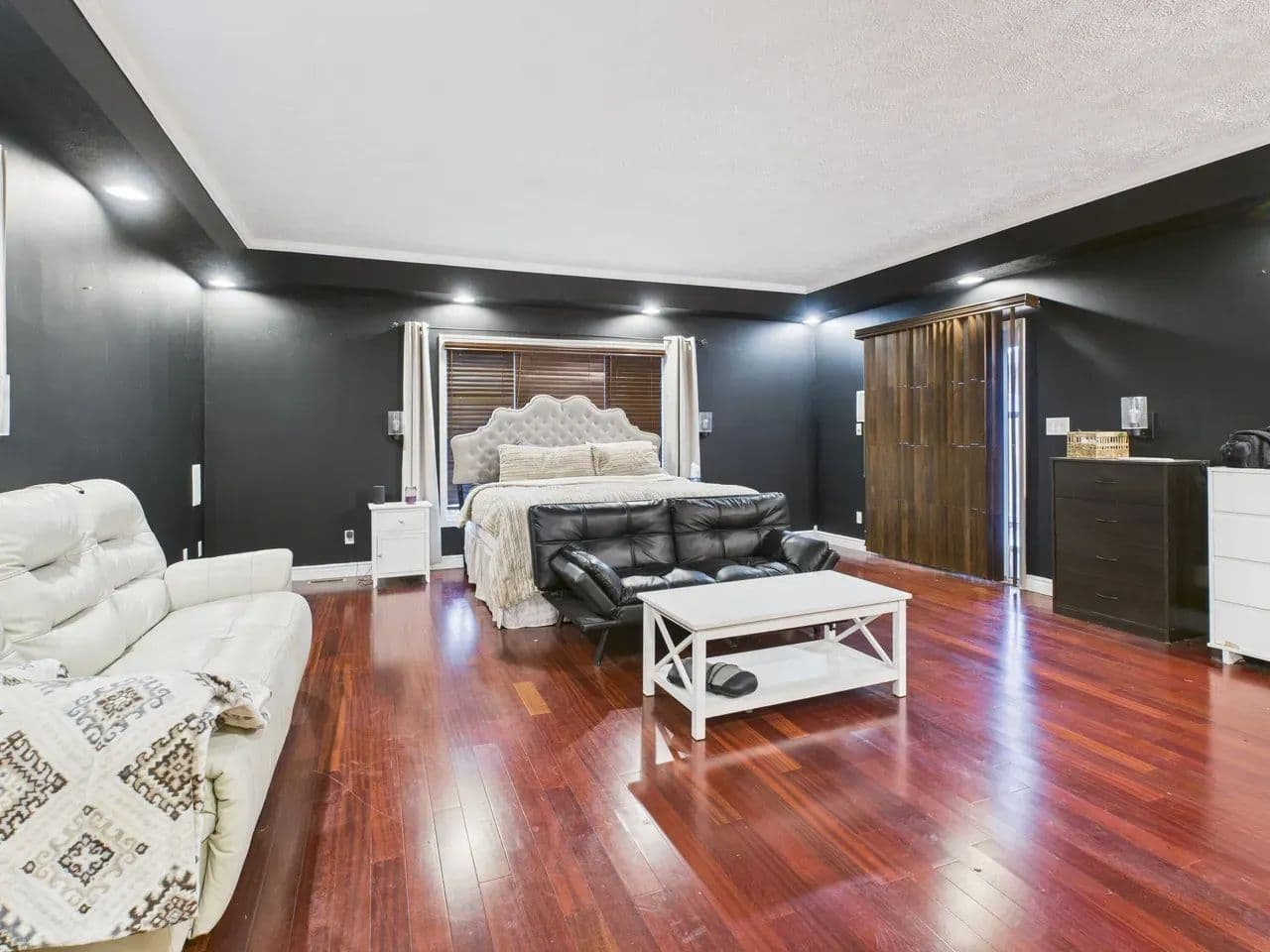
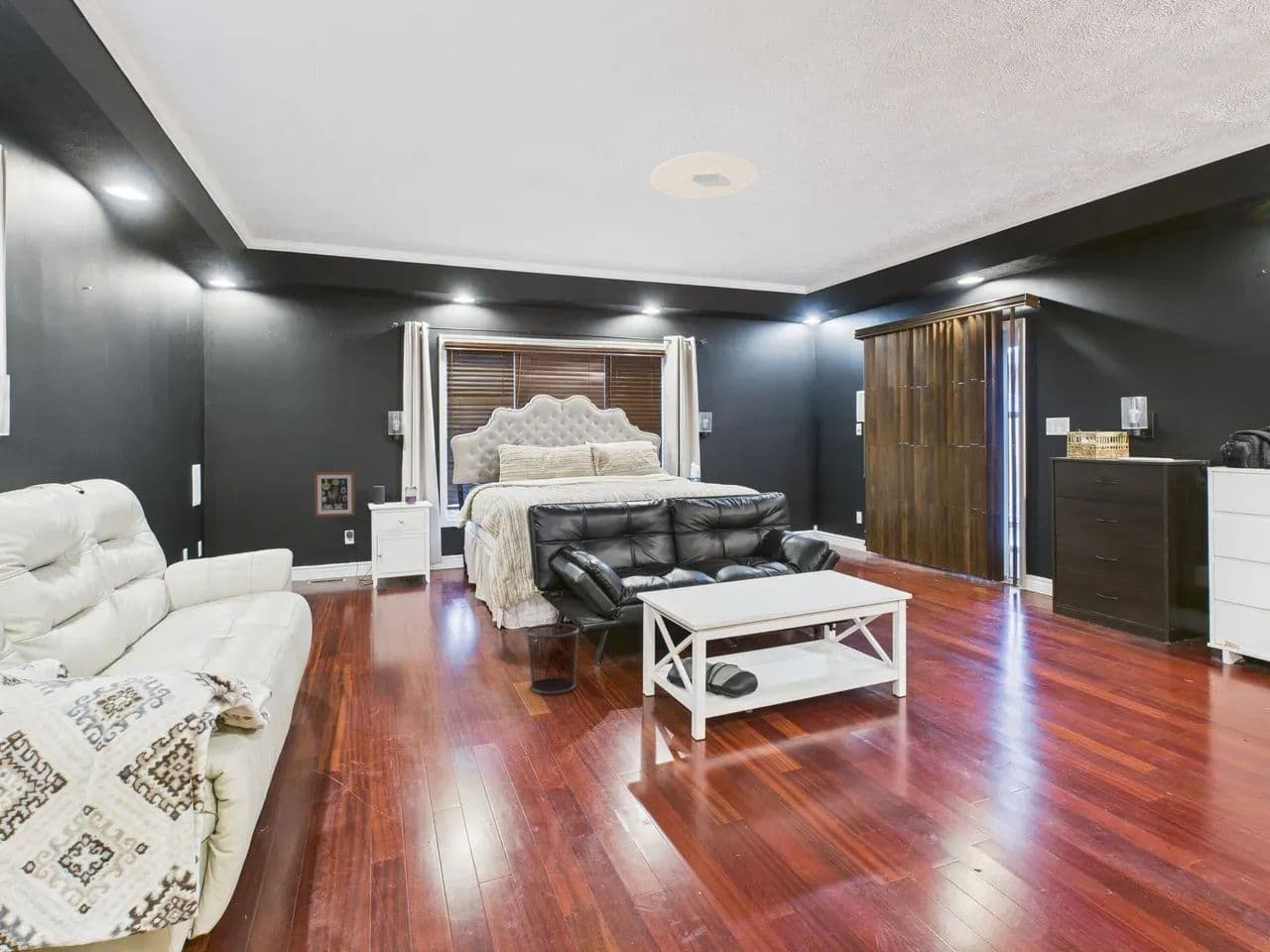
+ waste bin [524,623,580,695]
+ wall art [314,471,355,518]
+ ceiling light [650,152,759,200]
